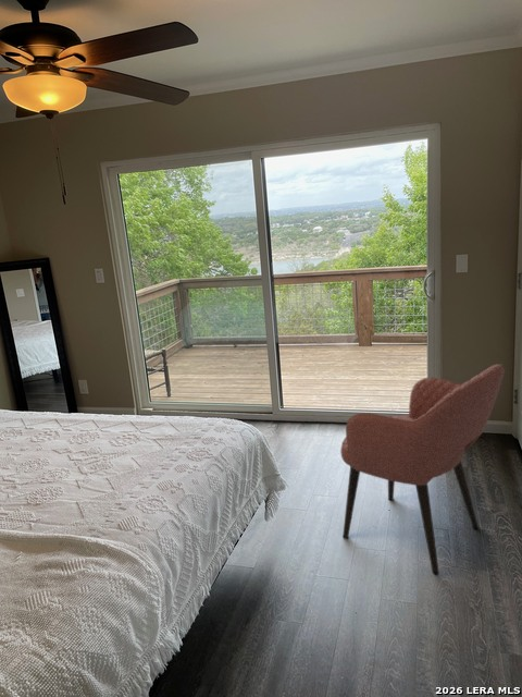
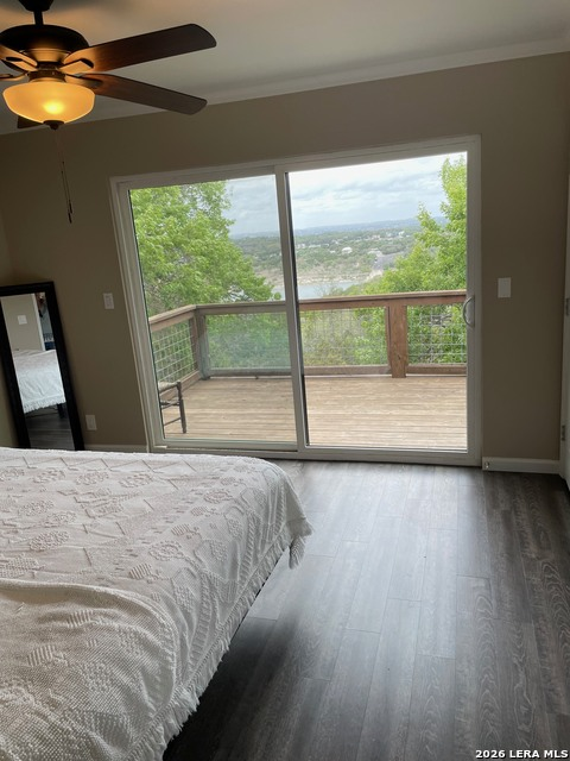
- armchair [339,363,506,576]
